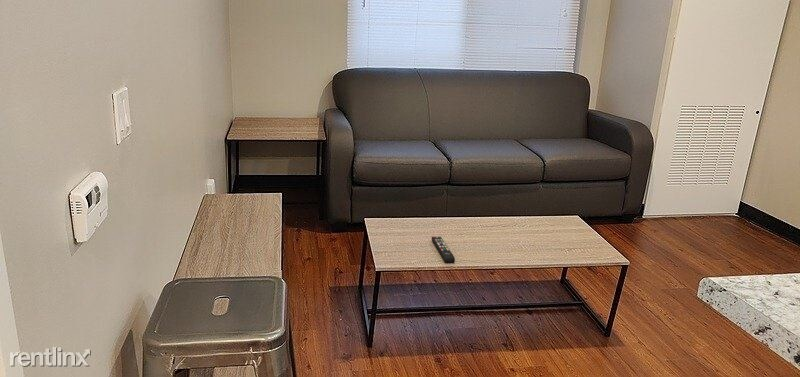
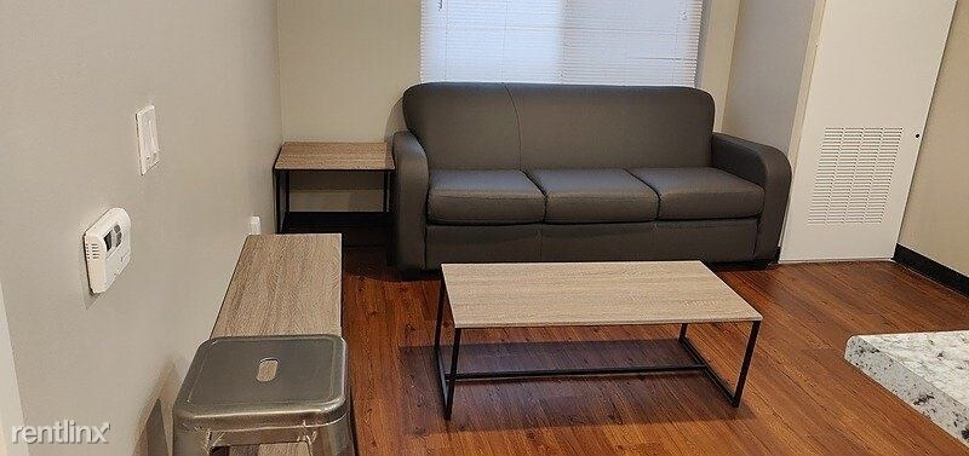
- remote control [431,236,456,263]
